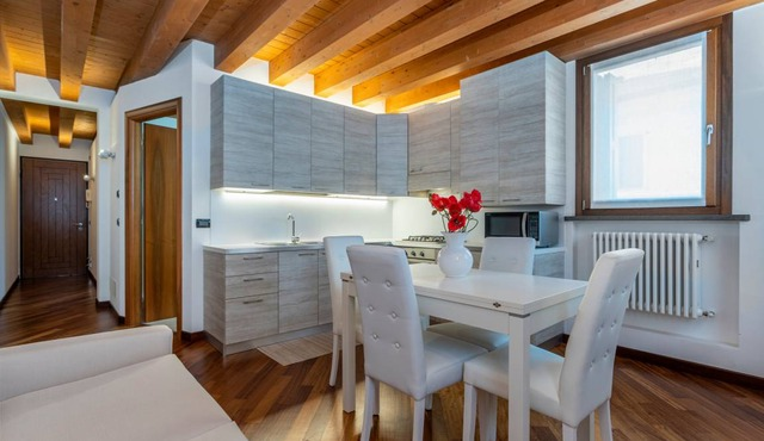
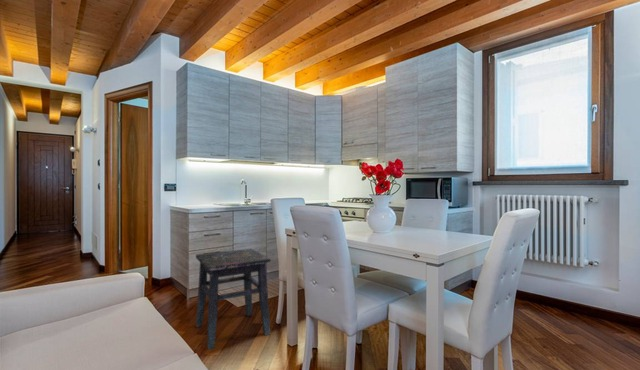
+ side table [195,248,272,351]
